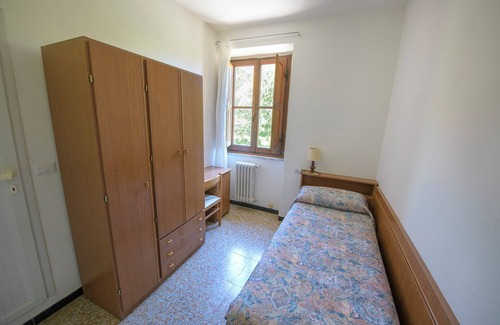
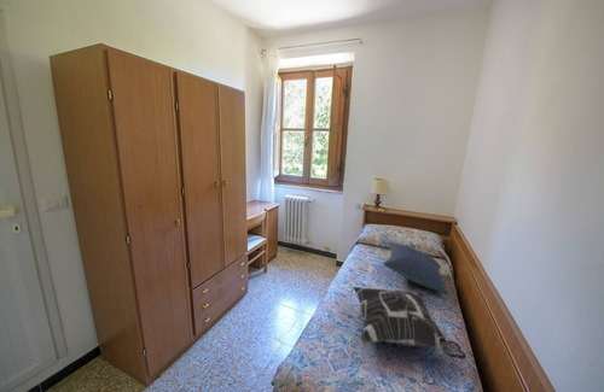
+ decorative pillow [352,286,467,359]
+ pillow [382,241,449,297]
